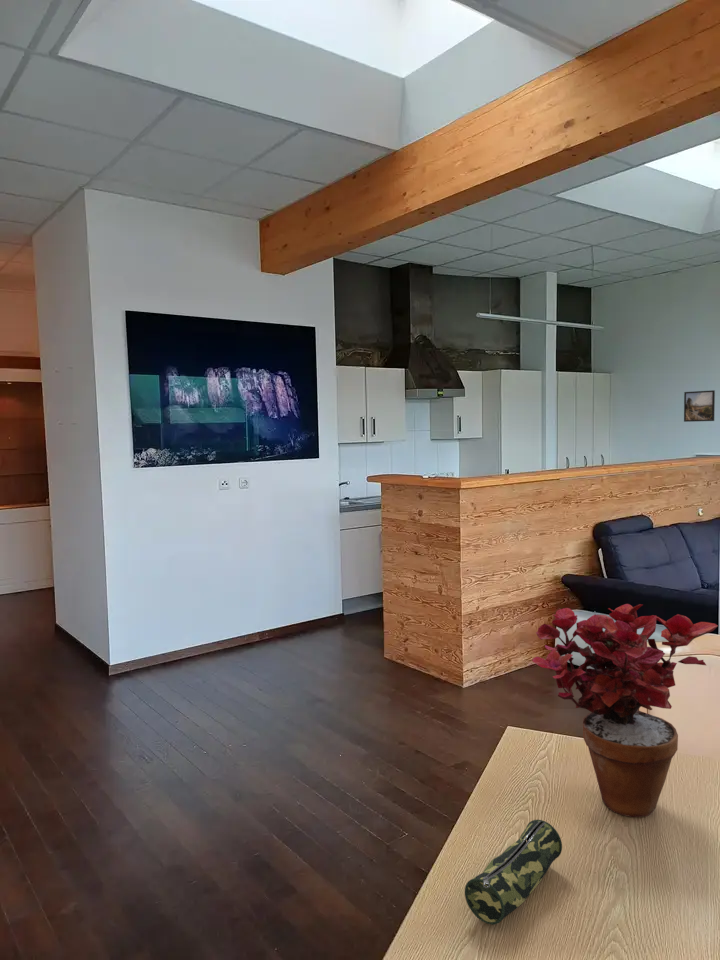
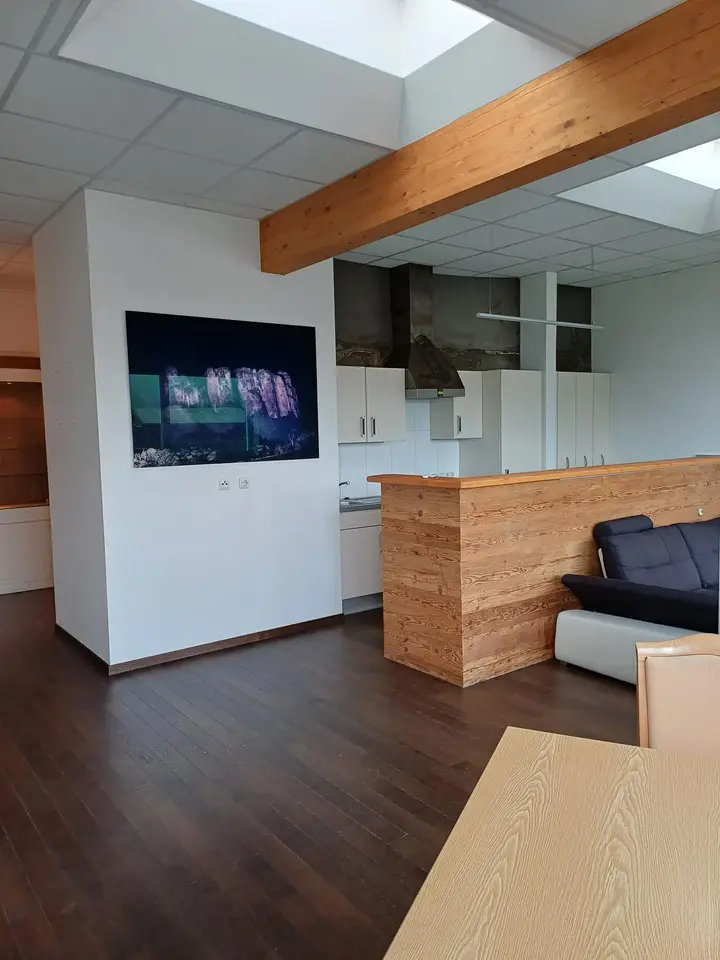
- pencil case [464,819,563,926]
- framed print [683,389,716,423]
- potted plant [531,603,719,818]
